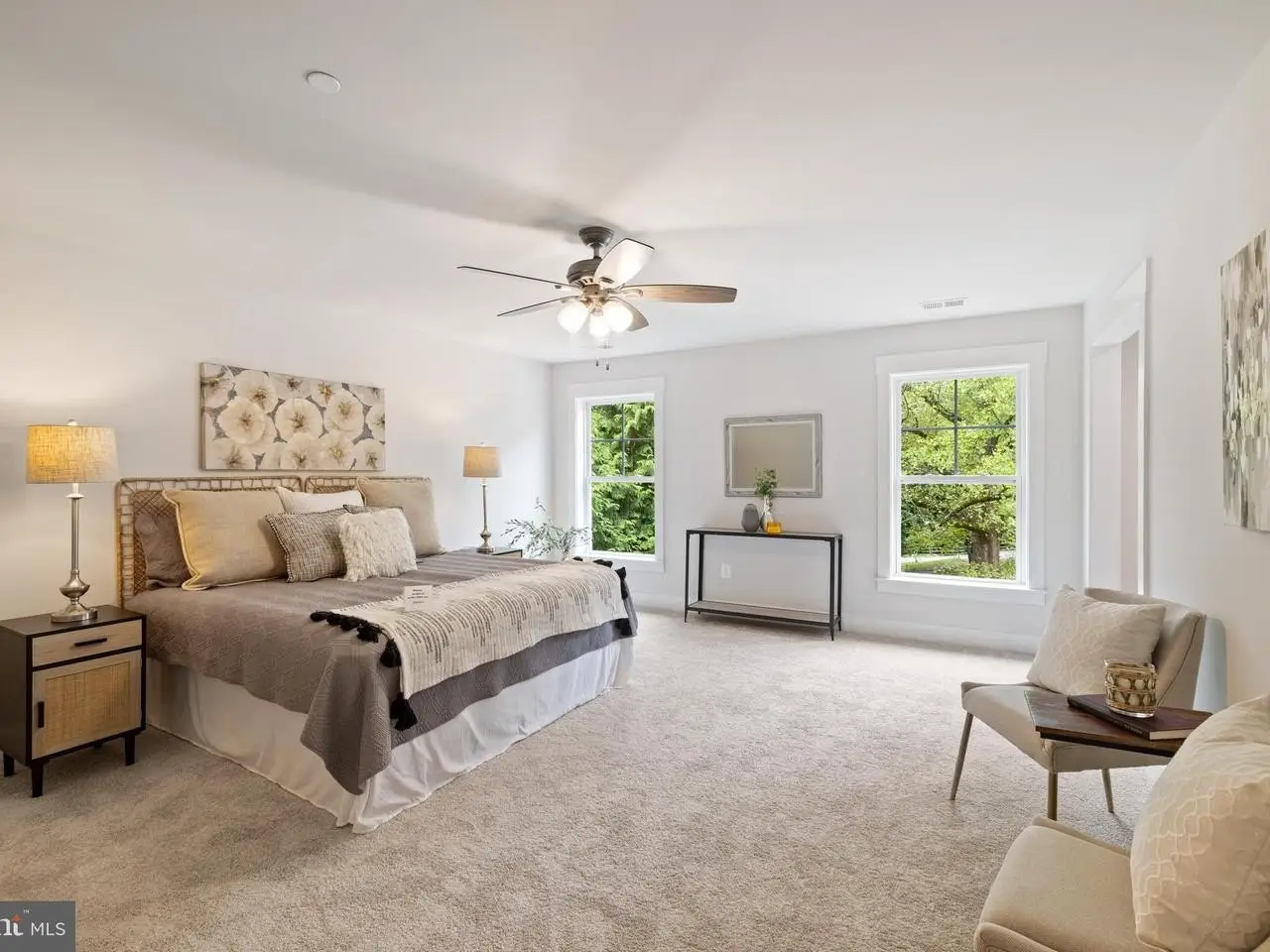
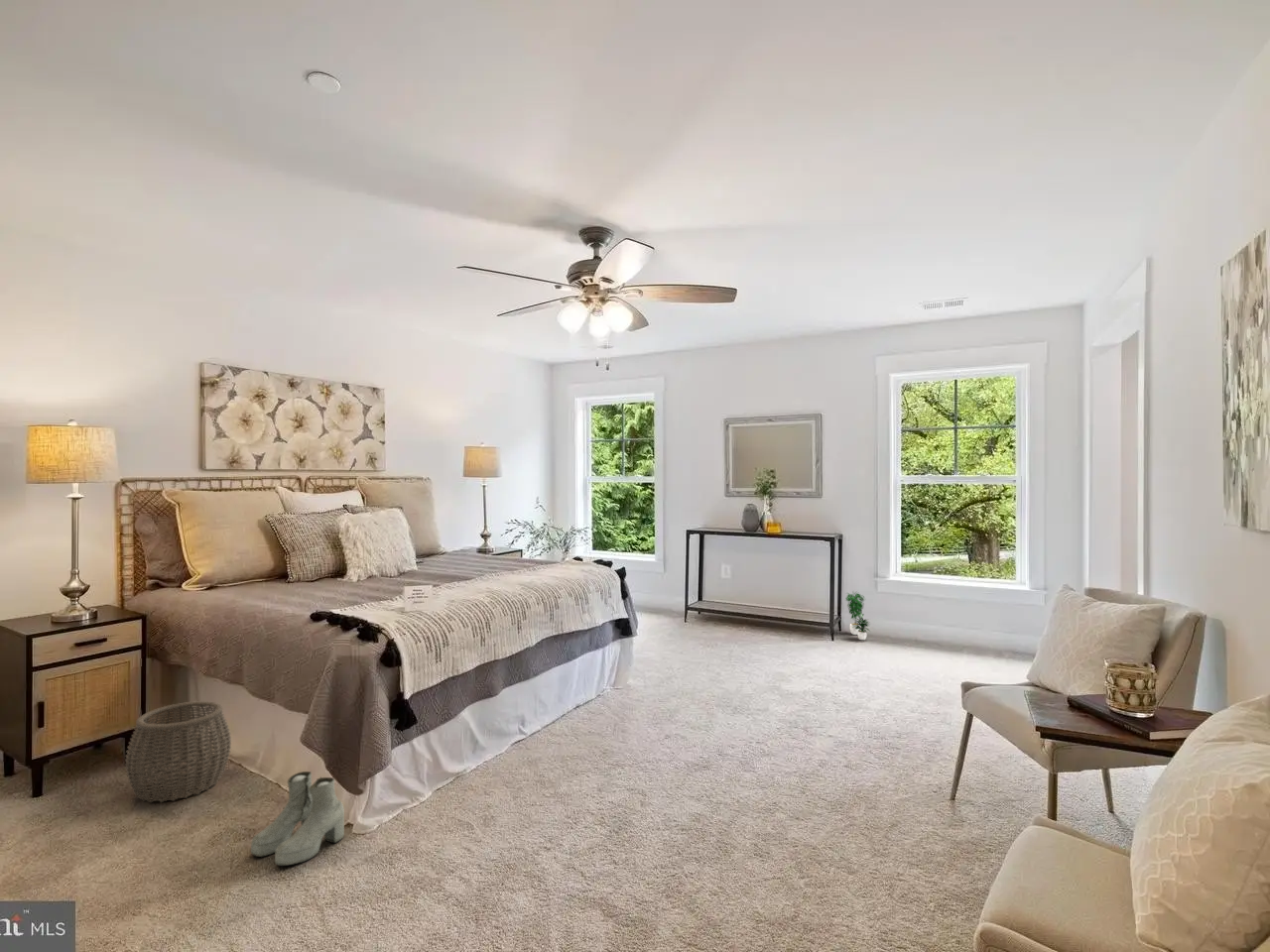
+ woven basket [124,700,232,803]
+ boots [250,771,345,867]
+ potted plant [844,590,872,641]
